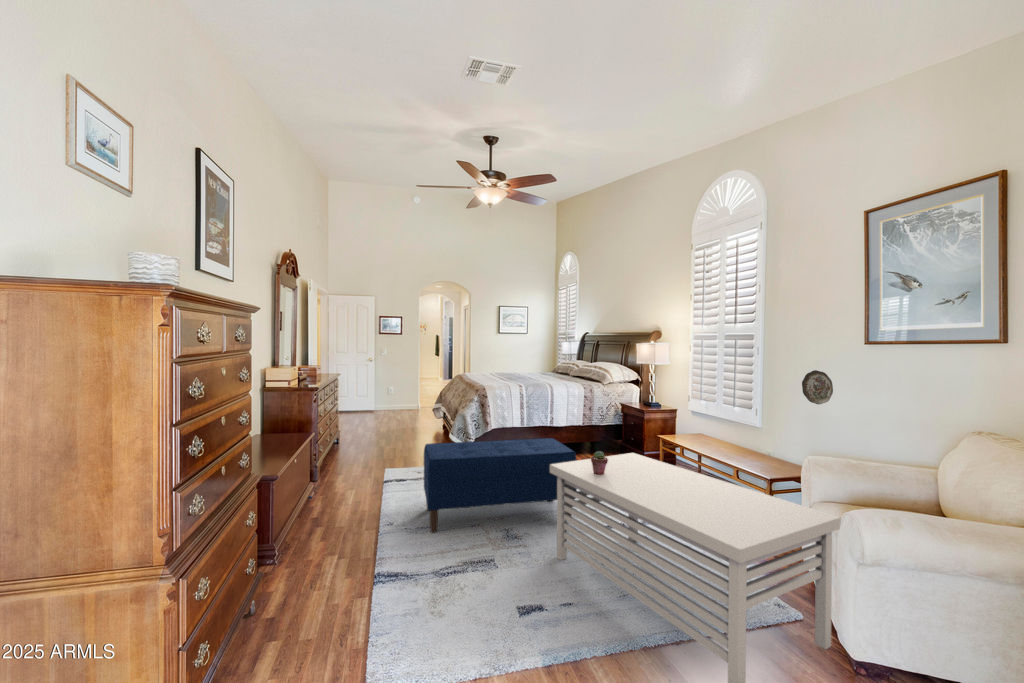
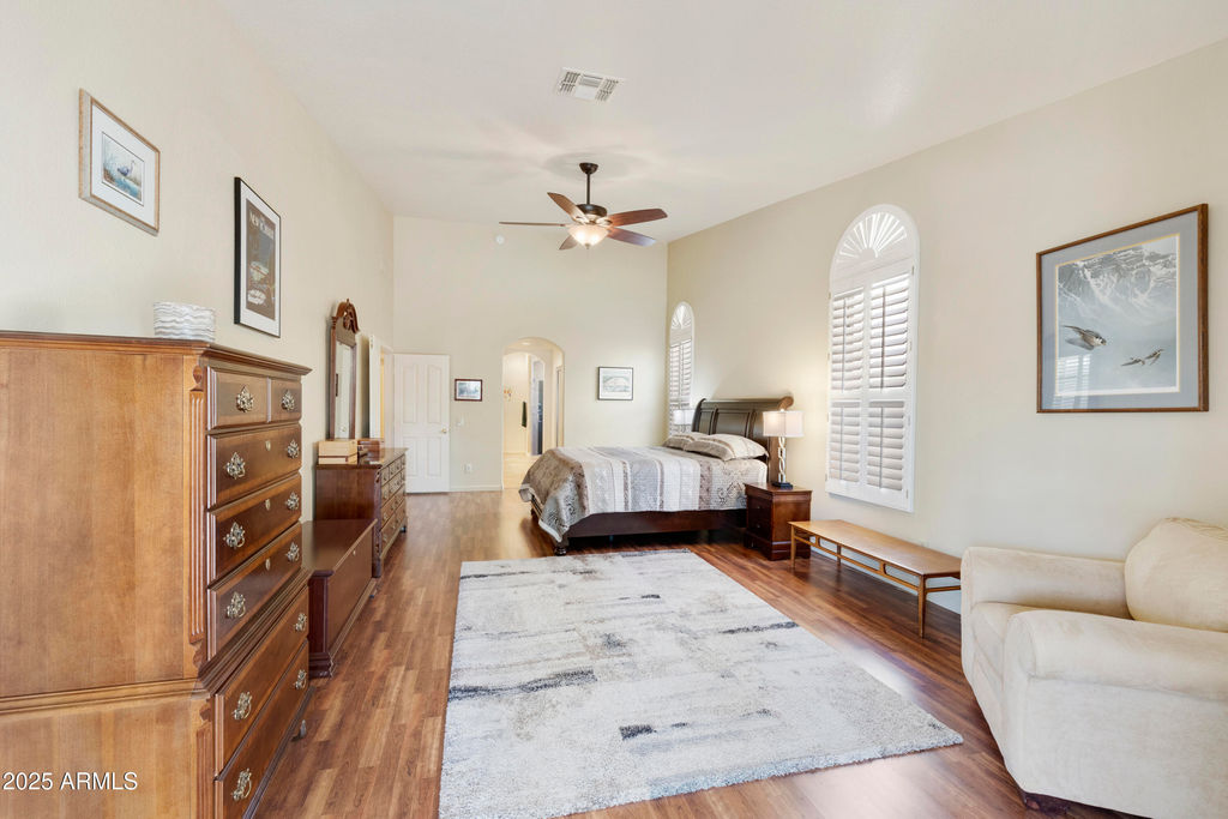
- decorative plate [801,369,834,405]
- potted succulent [590,450,608,475]
- bench [423,437,578,534]
- coffee table [550,452,842,683]
